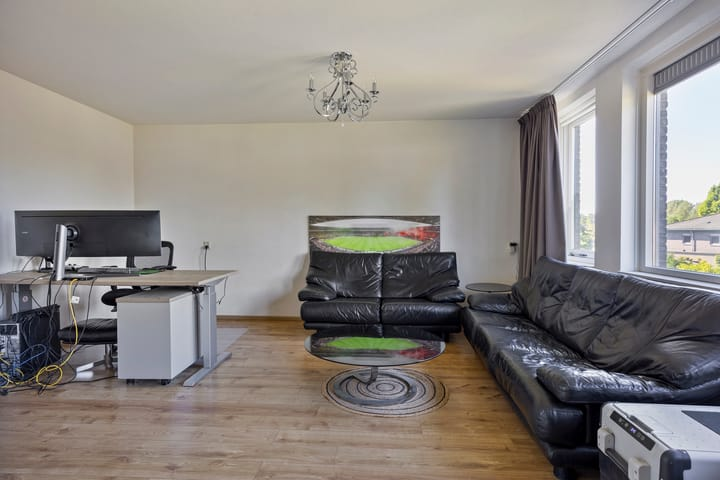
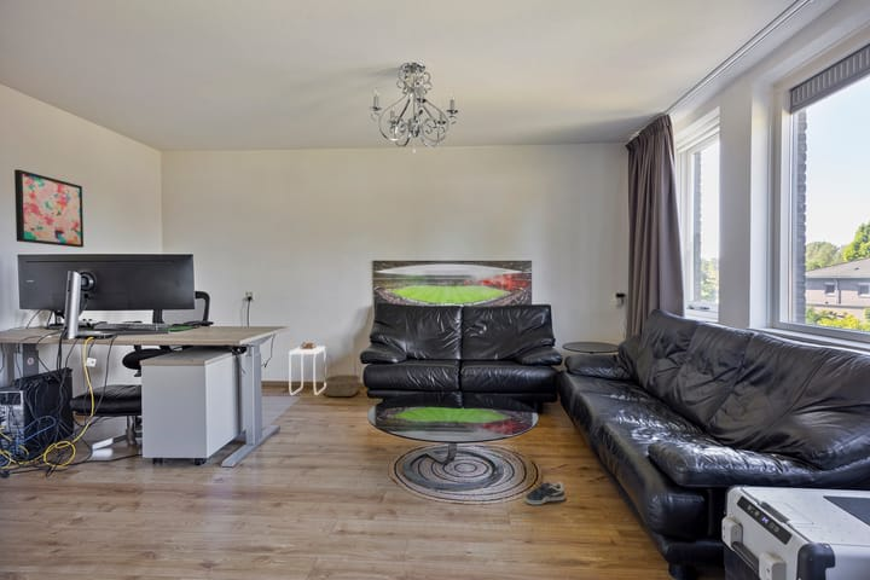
+ basket [323,353,362,398]
+ wall art [13,168,85,249]
+ sneaker [523,480,566,505]
+ side table [288,342,327,396]
